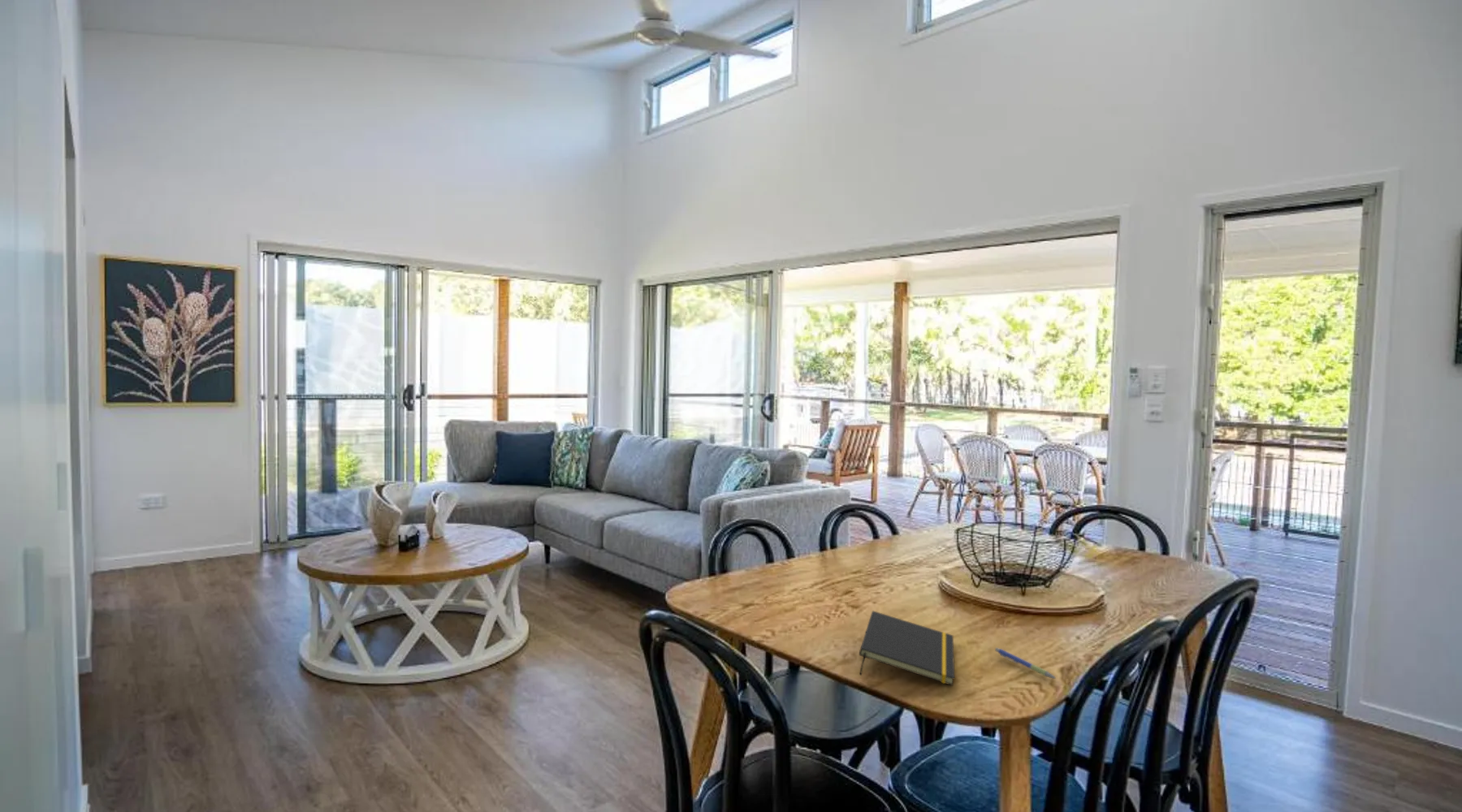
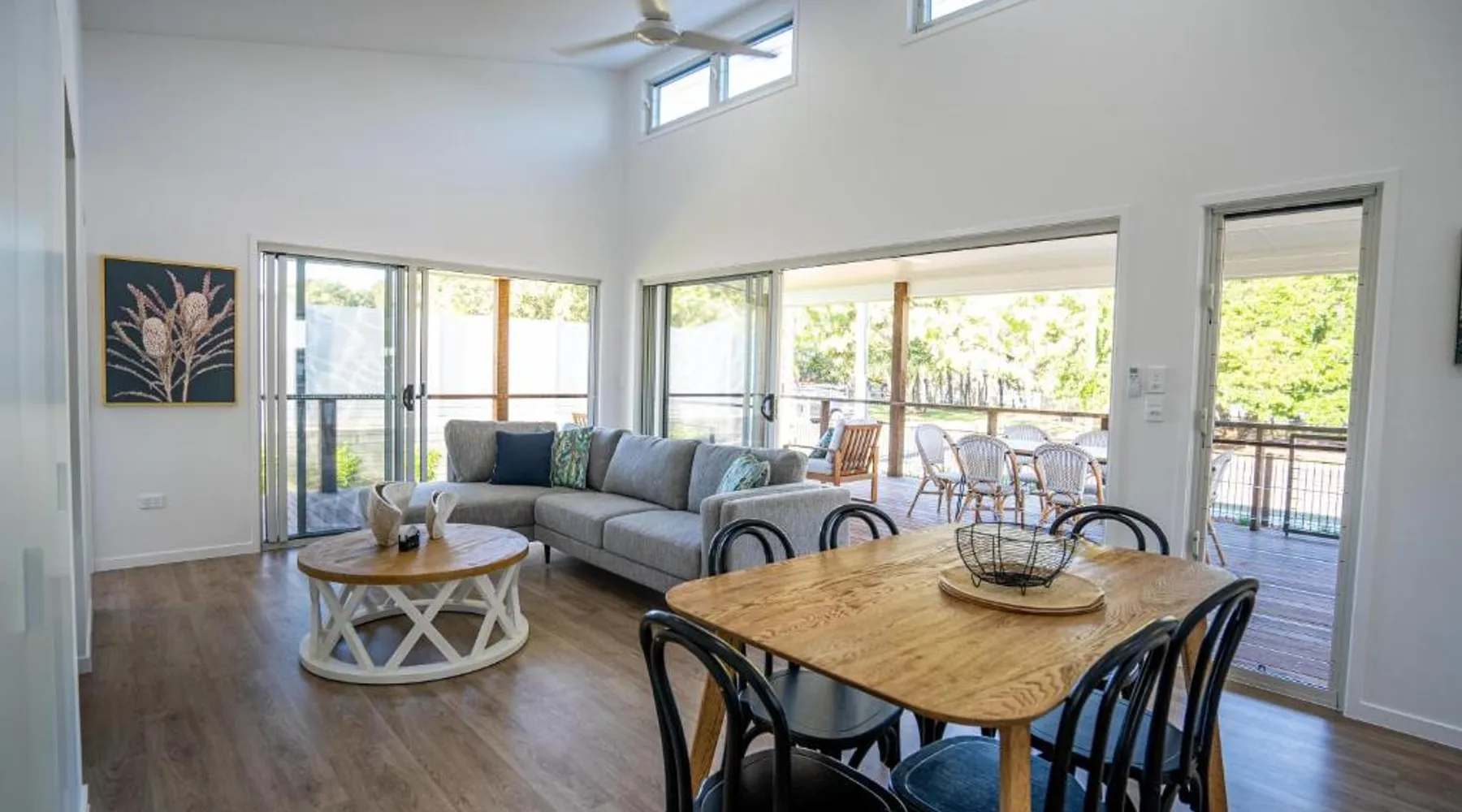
- notepad [859,610,955,686]
- pen [994,647,1057,680]
